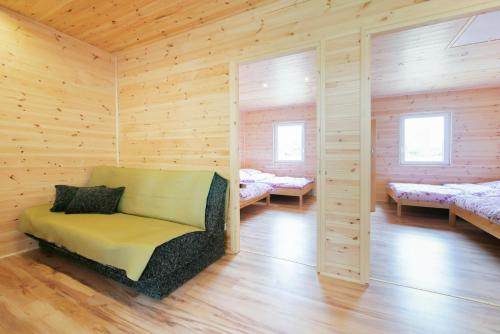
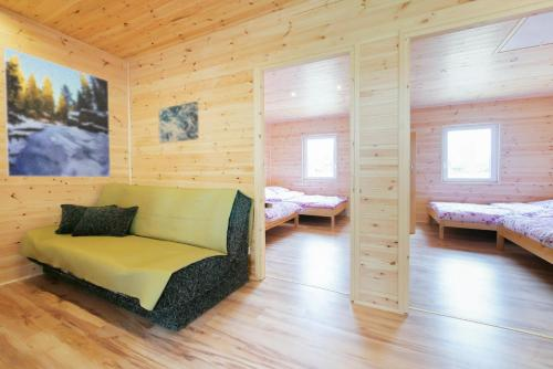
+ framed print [2,45,112,178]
+ wall art [157,101,200,145]
